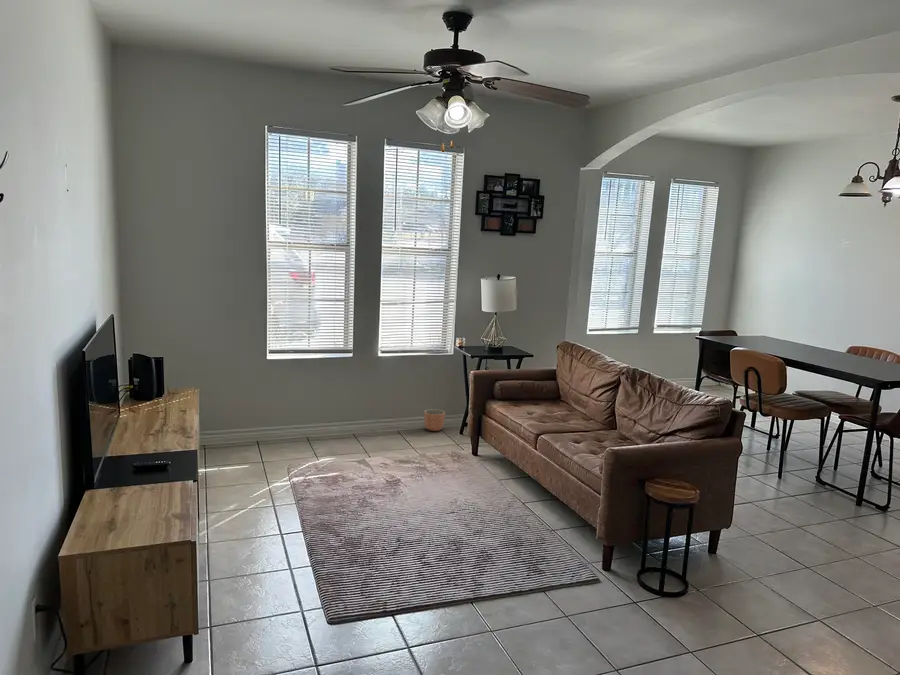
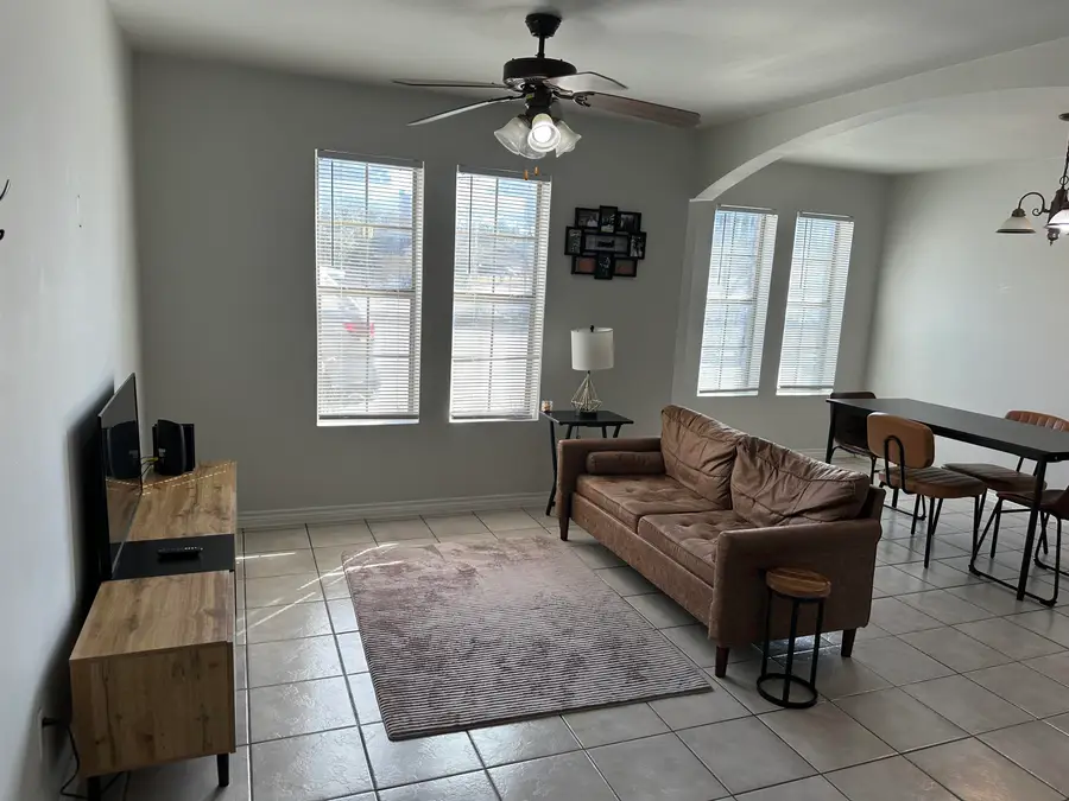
- planter [423,408,446,432]
